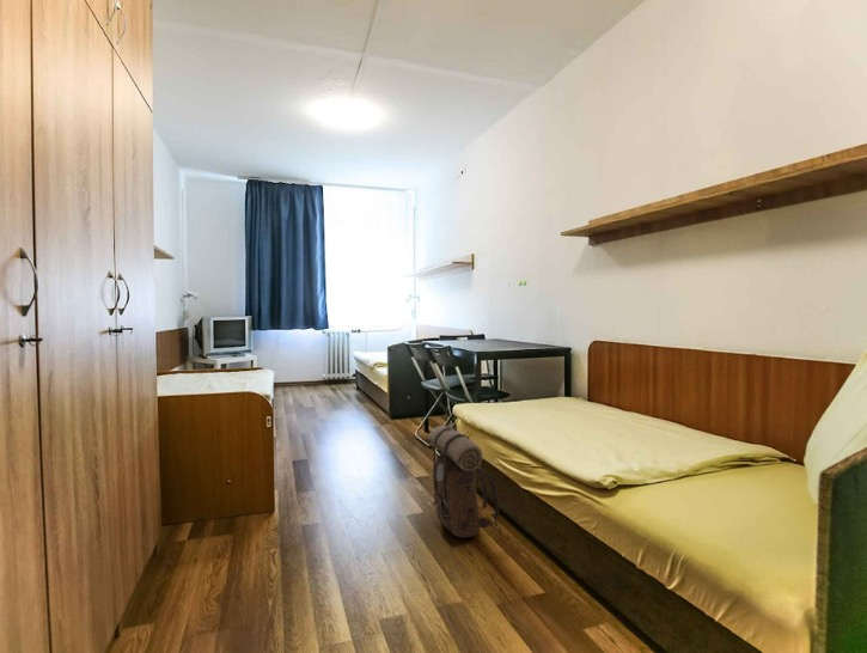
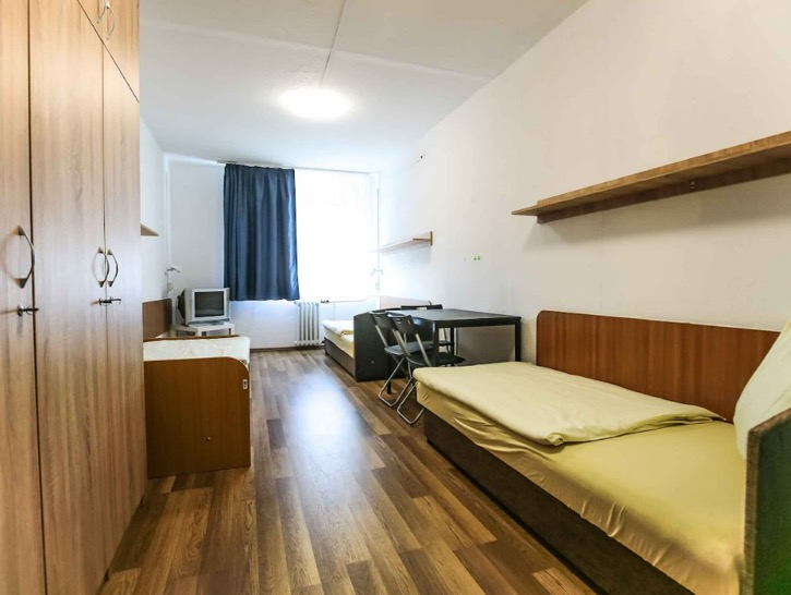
- backpack [427,425,502,539]
